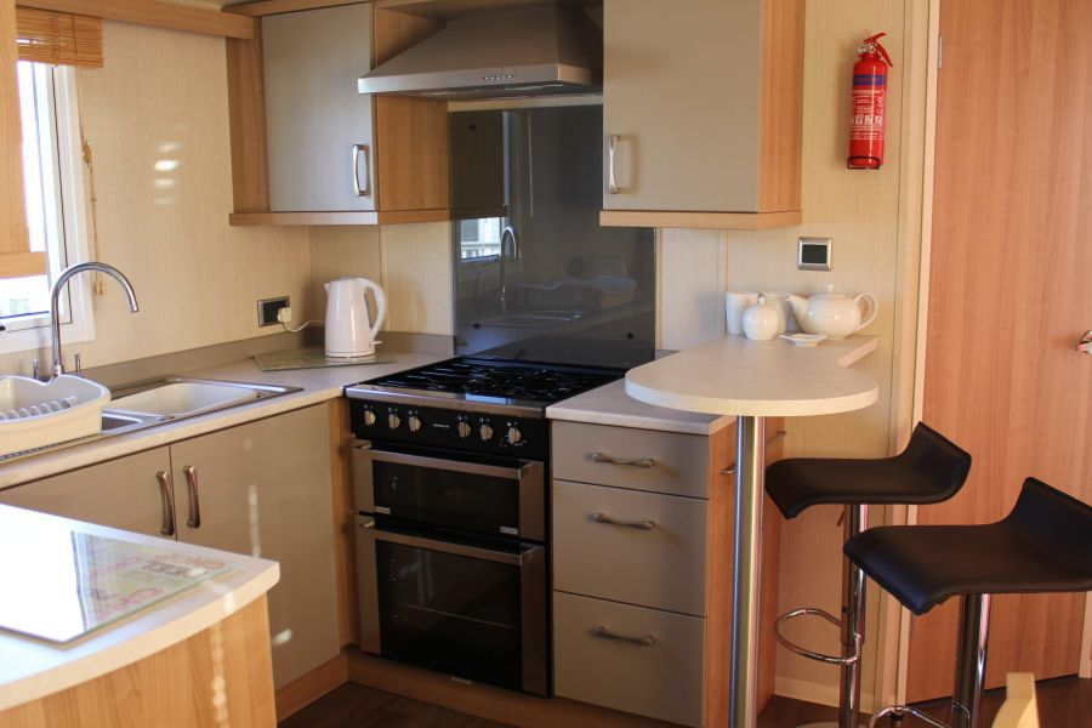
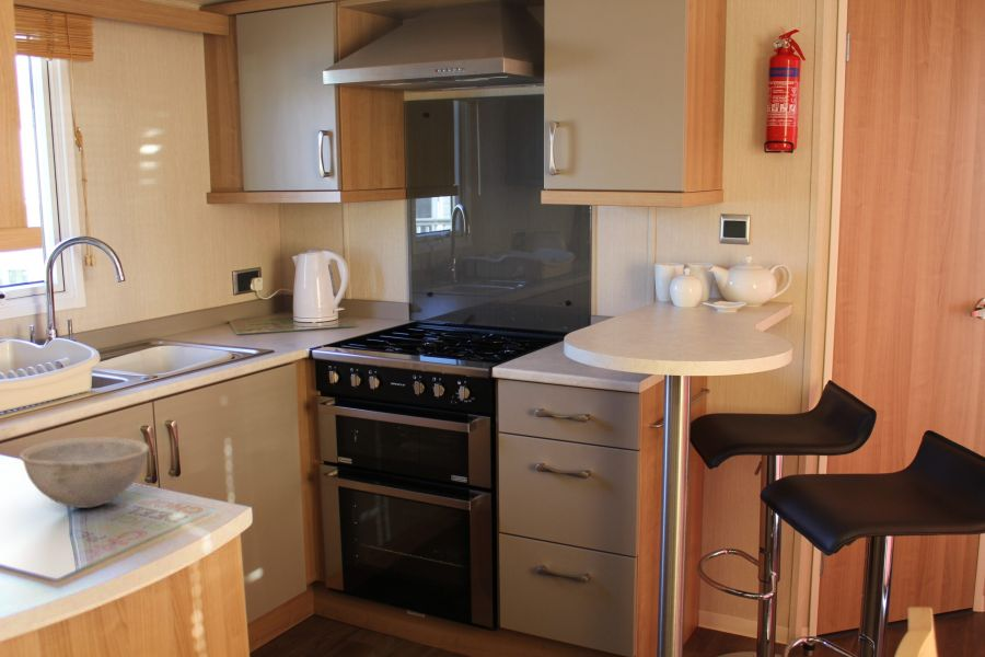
+ bowl [19,436,150,509]
